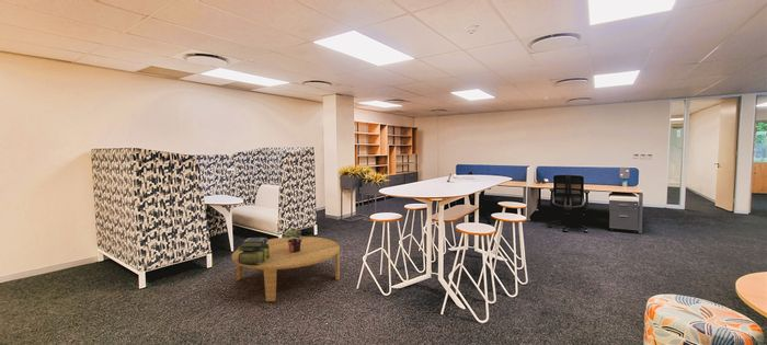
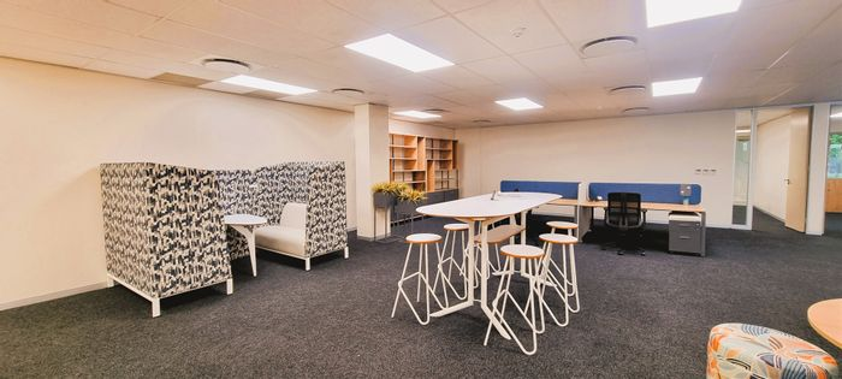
- stack of books [237,237,271,264]
- coffee table [231,235,341,302]
- potted plant [282,227,305,253]
